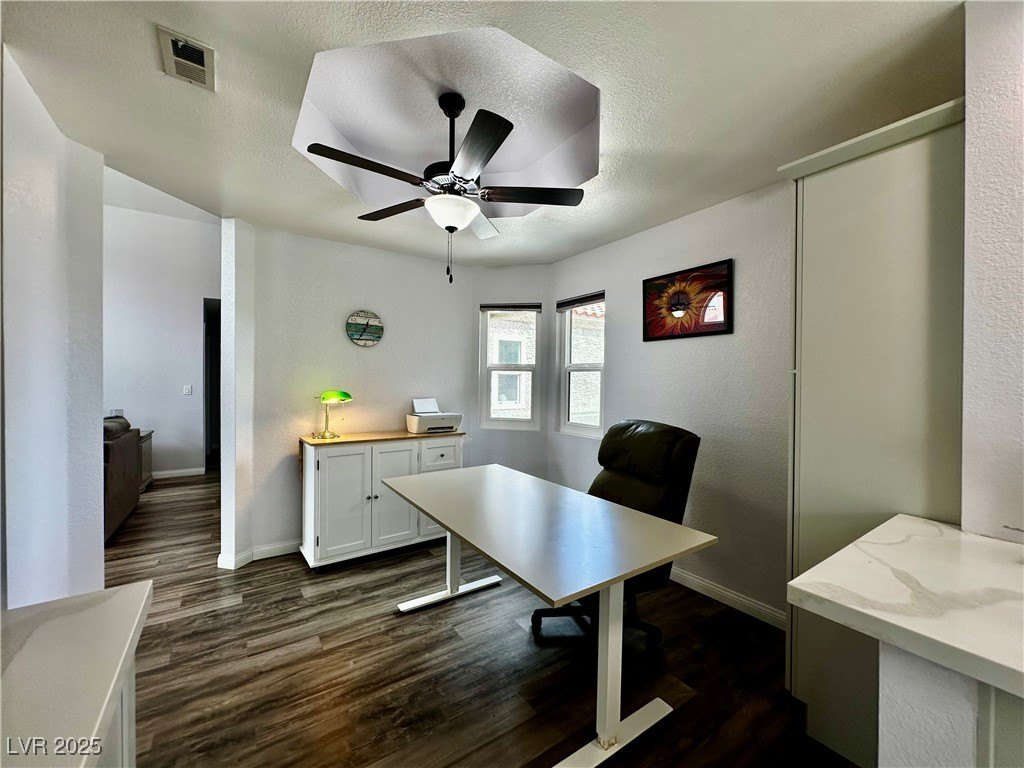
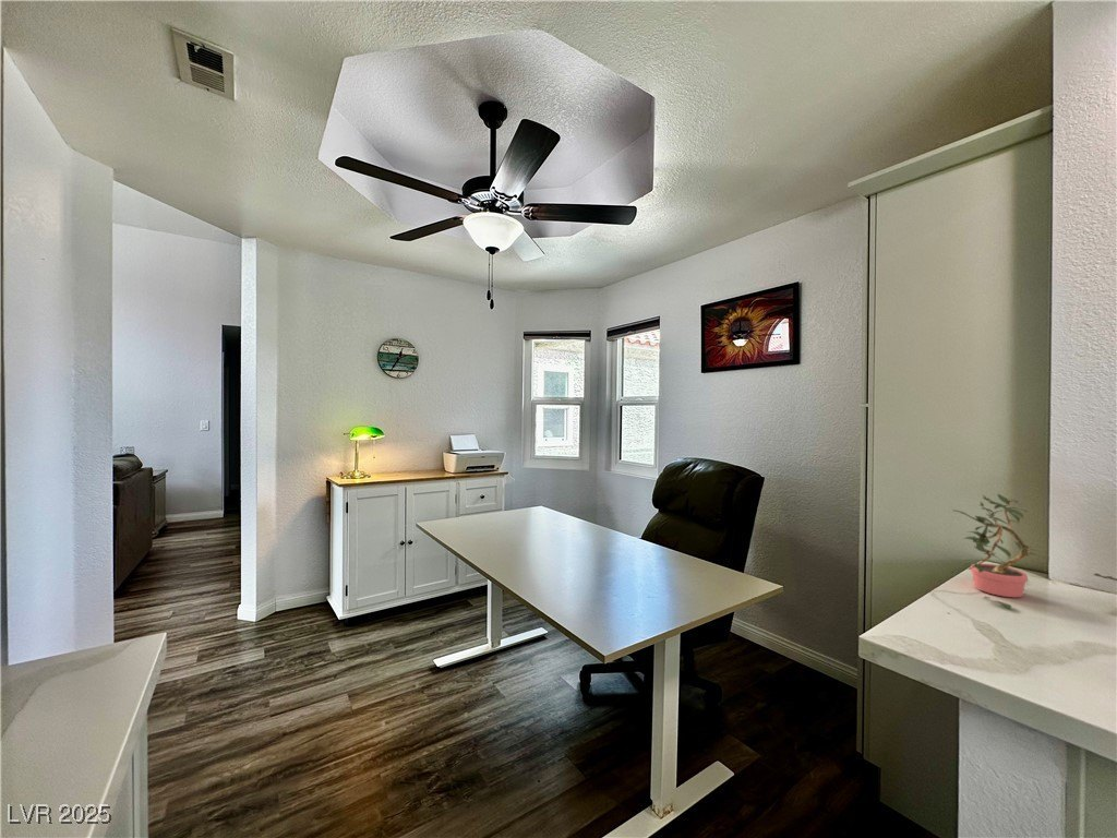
+ potted plant [953,493,1045,611]
